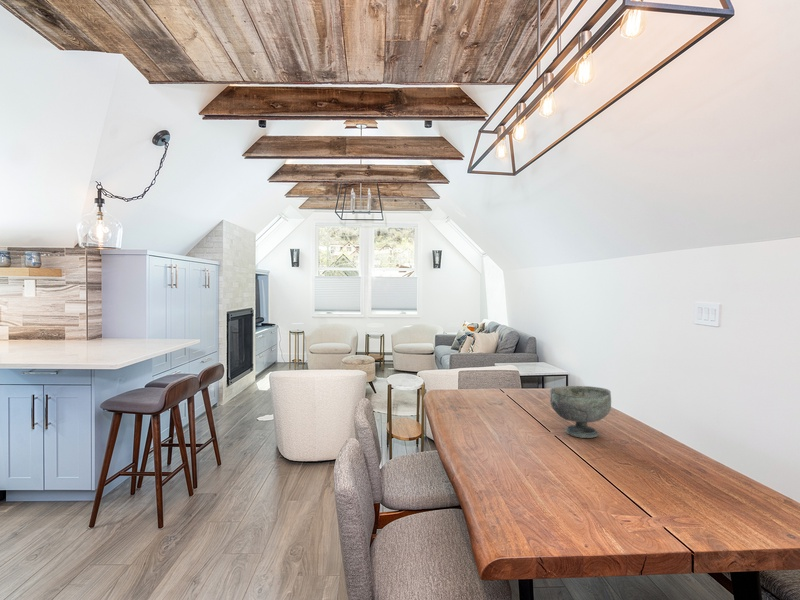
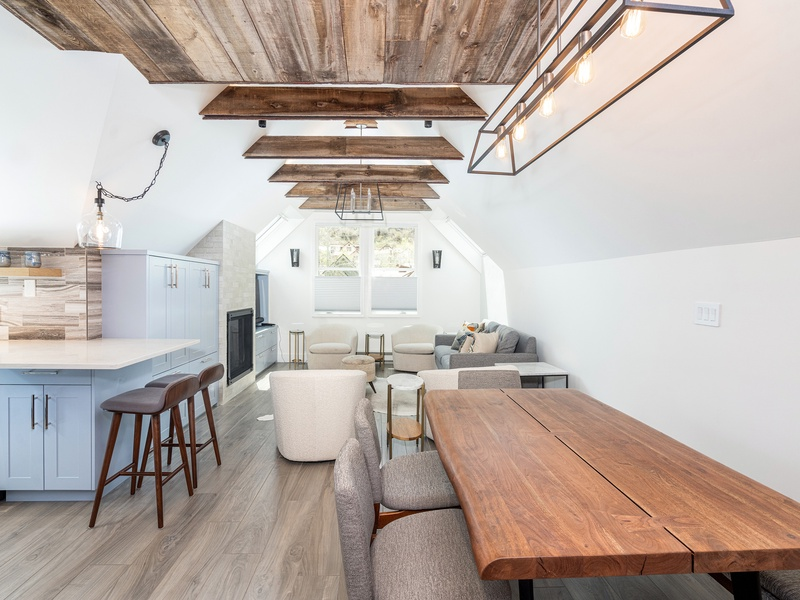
- decorative bowl [549,385,612,439]
